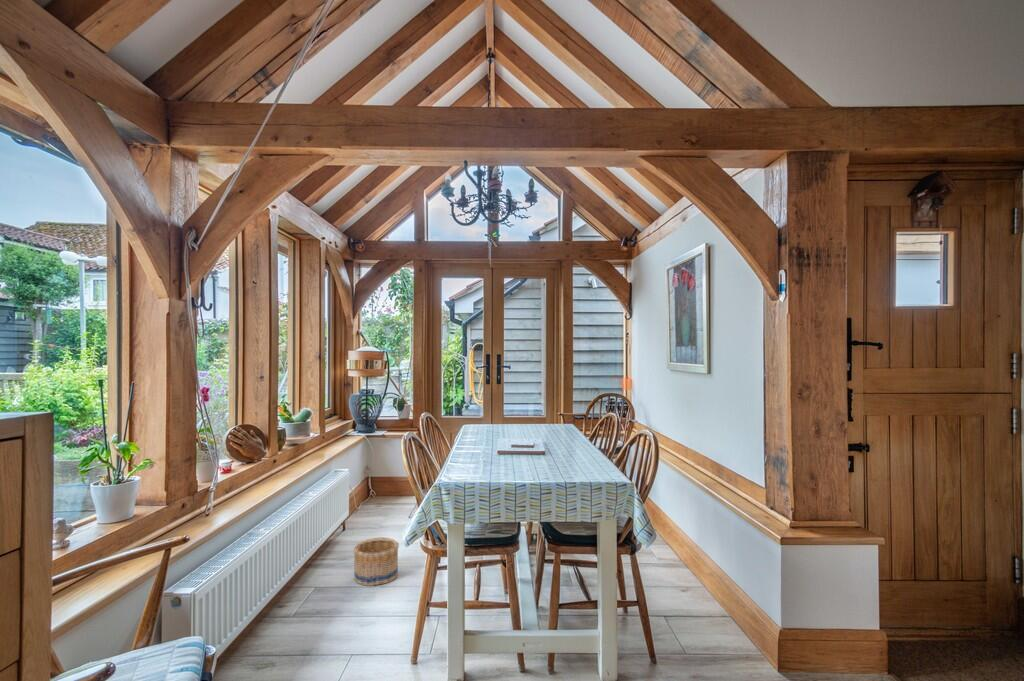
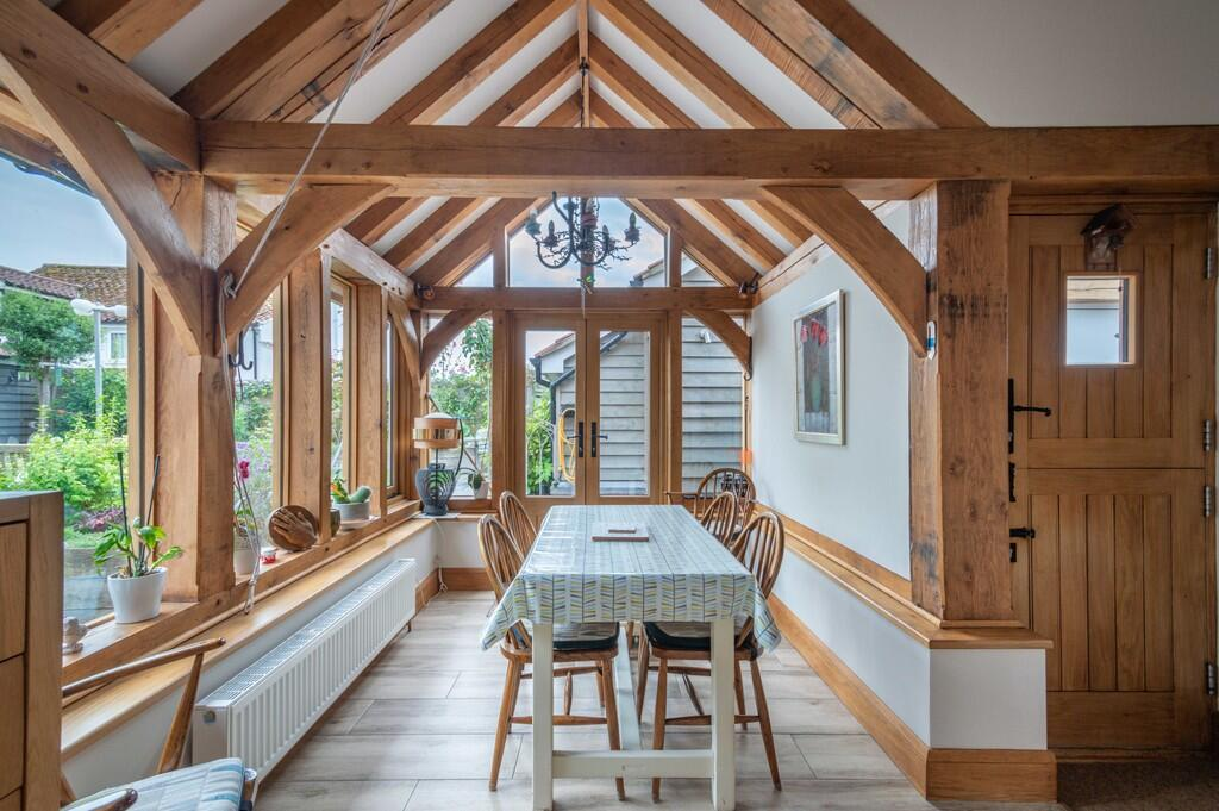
- basket [353,536,400,587]
